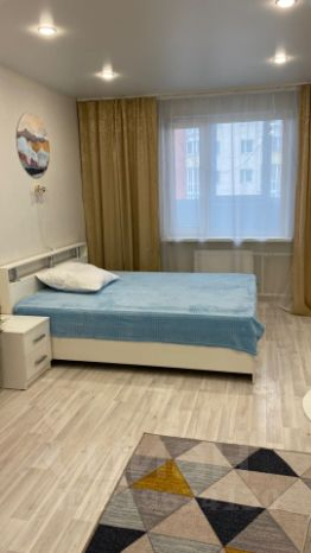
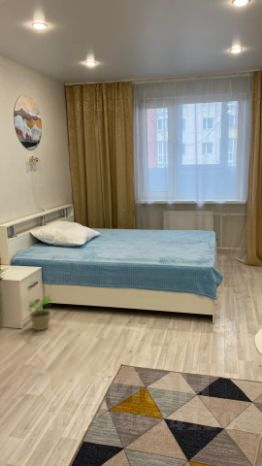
+ potted plant [25,294,55,331]
